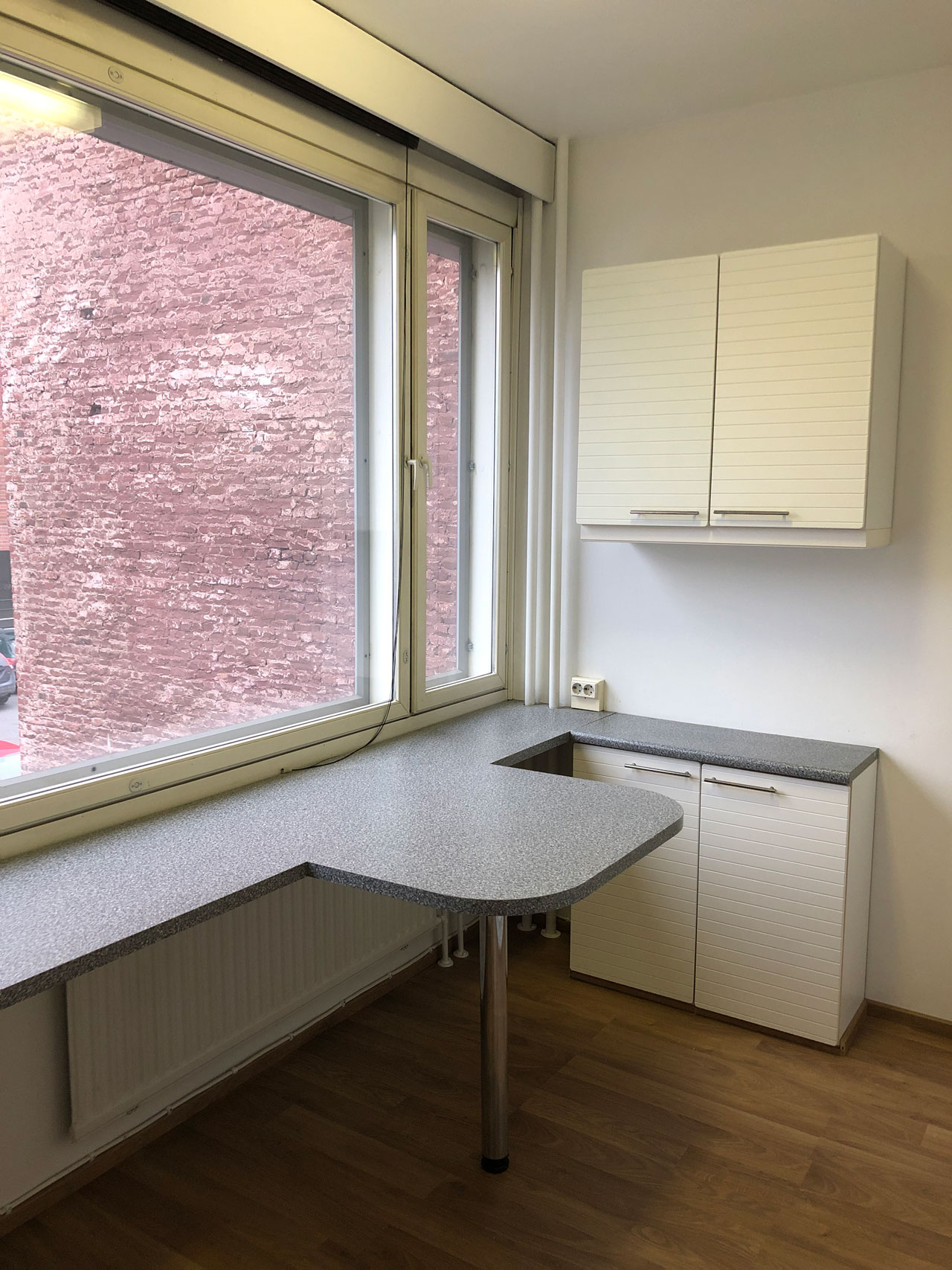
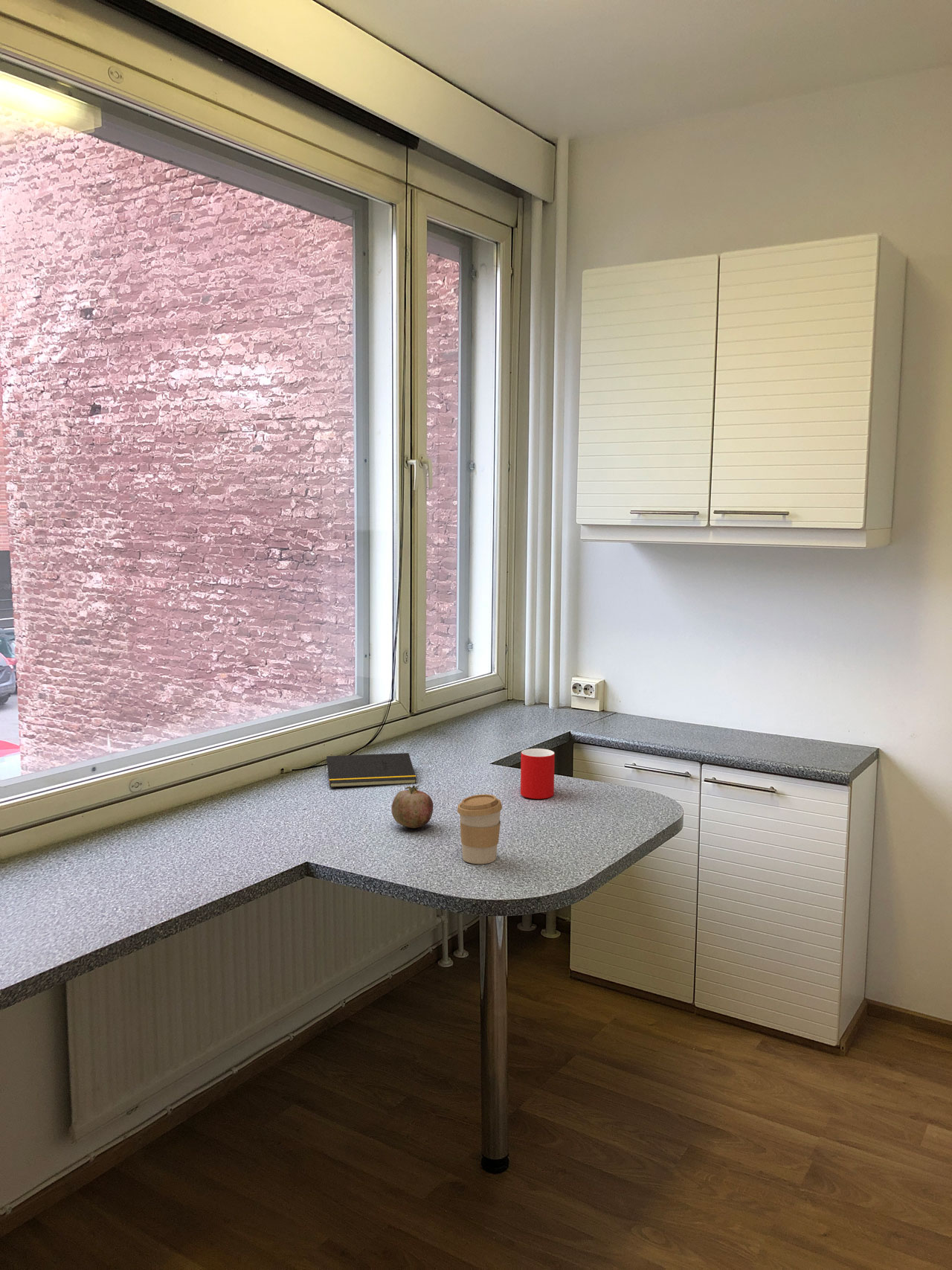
+ fruit [390,785,434,829]
+ coffee cup [457,794,503,865]
+ notepad [324,752,417,789]
+ cup [520,748,556,800]
